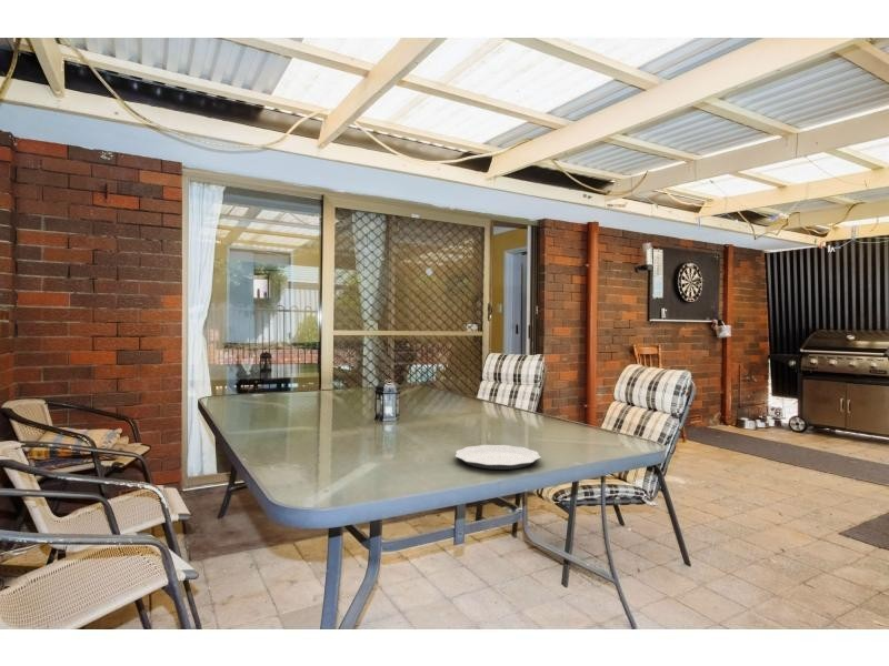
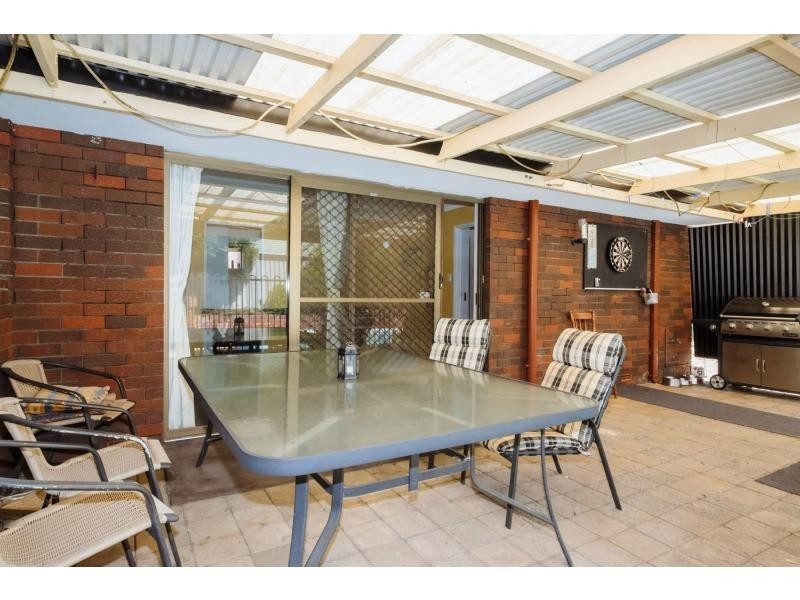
- plate [455,444,542,471]
